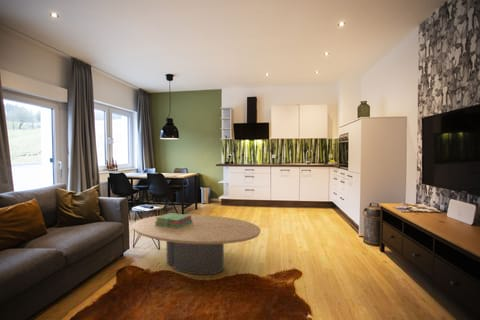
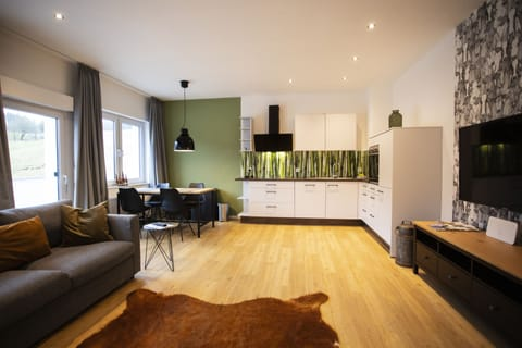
- stack of books [155,212,192,229]
- coffee table [131,214,262,276]
